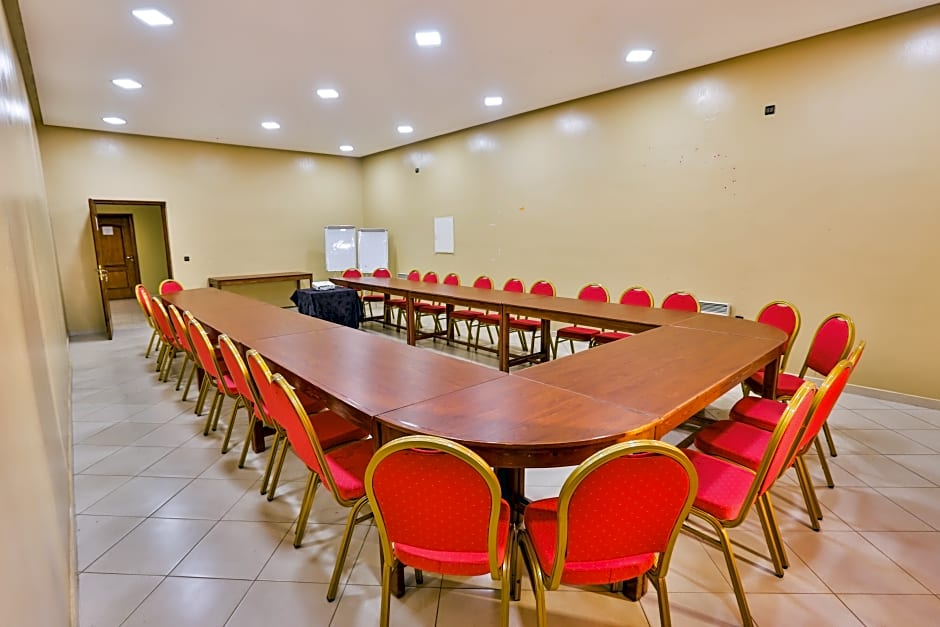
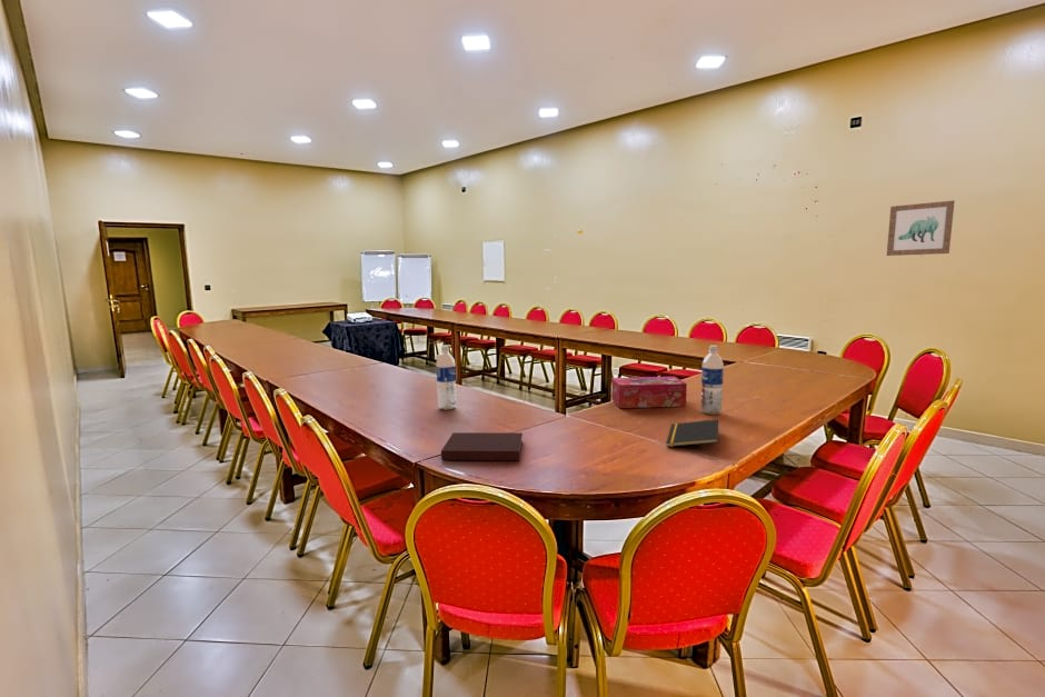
+ notepad [665,418,720,448]
+ wall art [886,199,956,257]
+ water bottle [700,345,725,416]
+ notebook [440,431,524,461]
+ tissue box [610,376,688,409]
+ water bottle [435,345,457,411]
